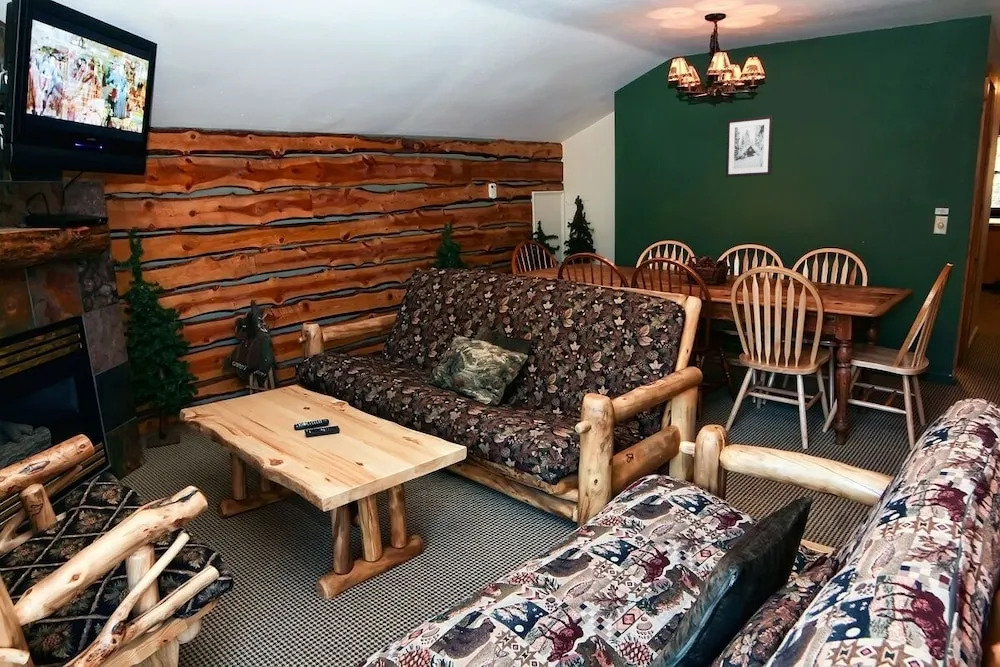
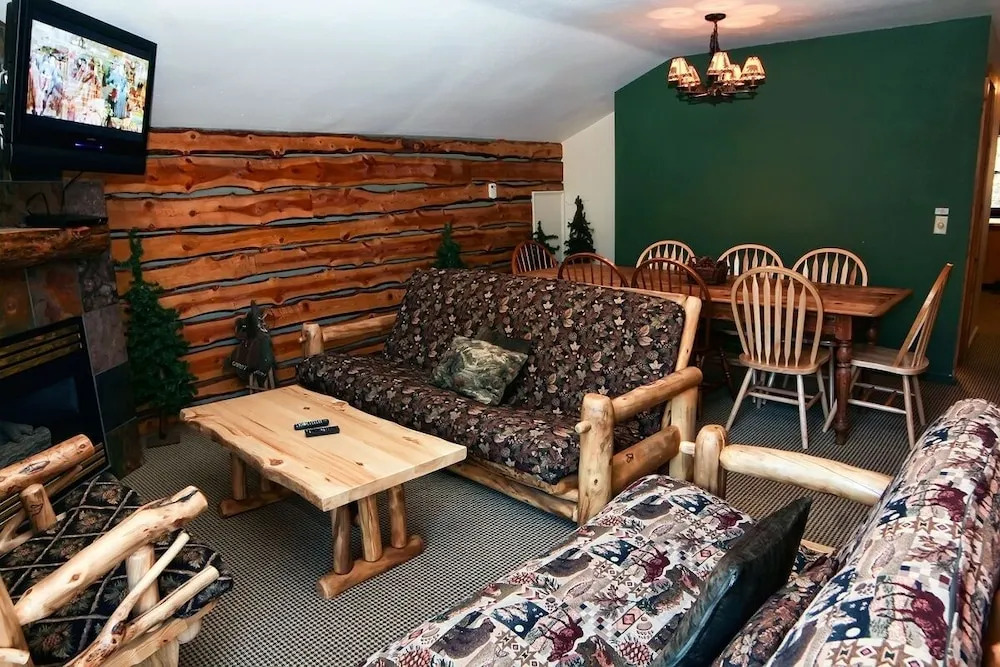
- wall art [725,114,775,178]
